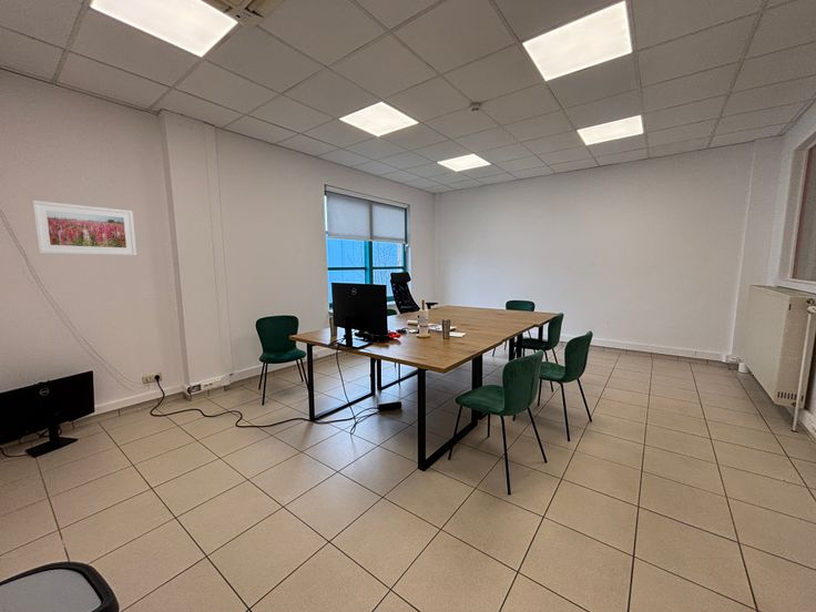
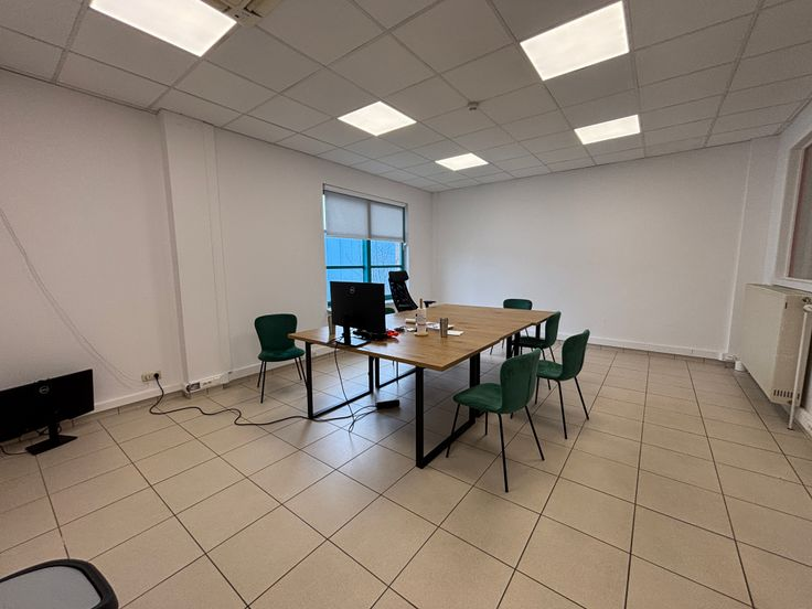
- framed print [31,200,137,256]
